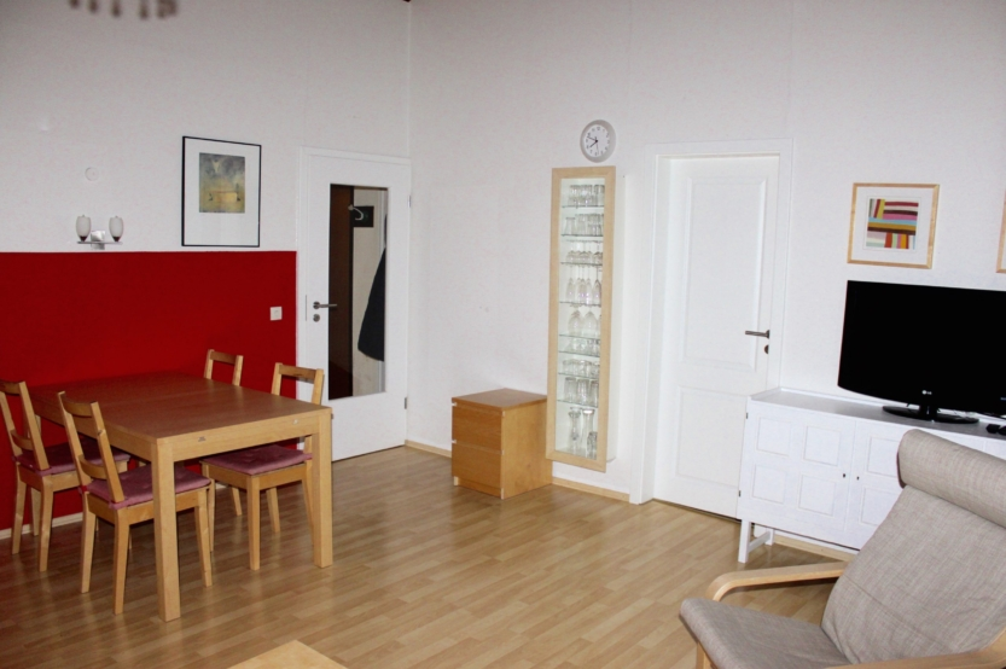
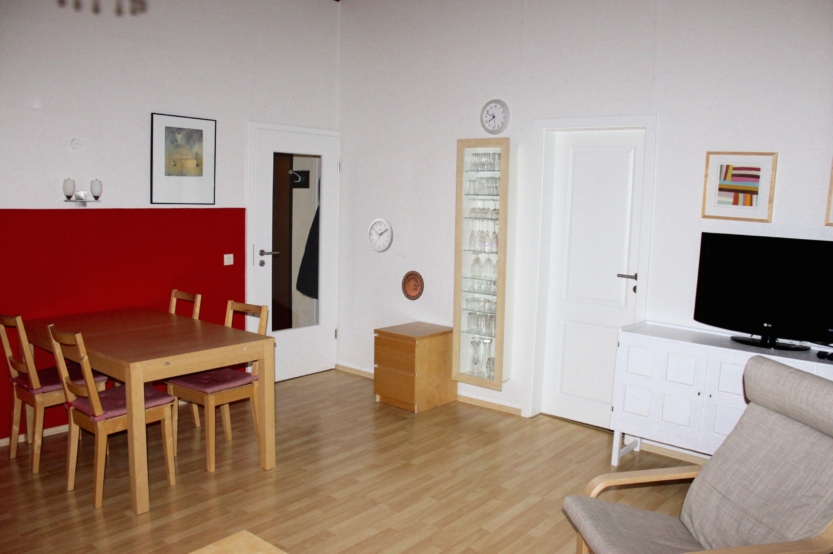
+ decorative plate [401,270,425,301]
+ wall clock [367,217,394,253]
